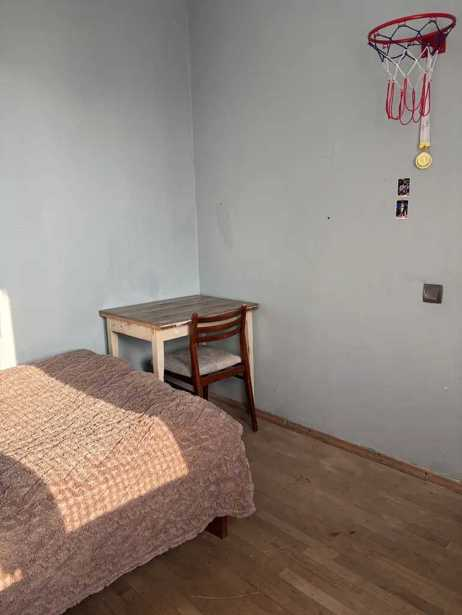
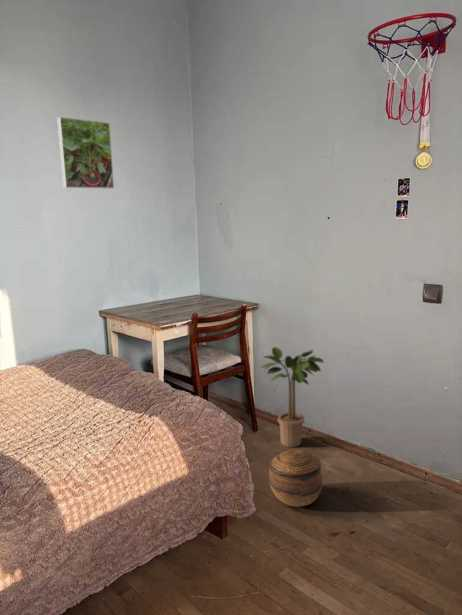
+ basket [268,449,323,508]
+ potted plant [260,346,325,448]
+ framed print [56,116,115,189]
